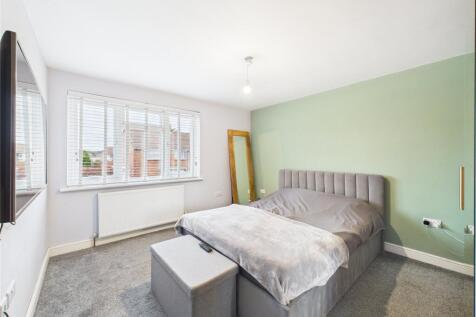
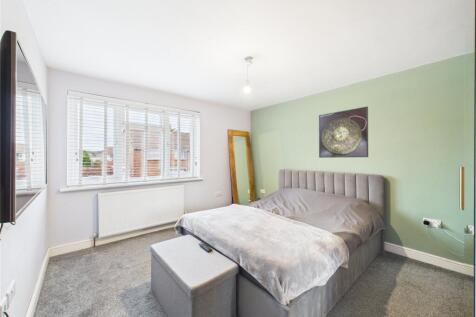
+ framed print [318,105,369,159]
